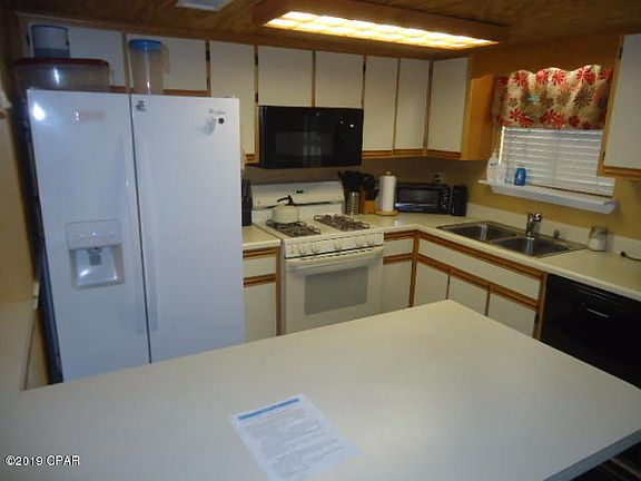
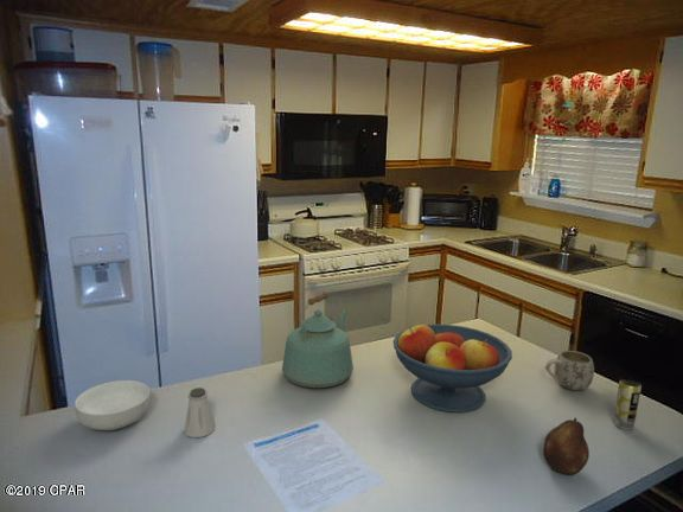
+ mug [544,350,595,391]
+ kettle [281,292,355,389]
+ saltshaker [183,386,216,439]
+ cereal bowl [74,379,152,431]
+ beverage can [612,377,643,430]
+ fruit [542,417,591,476]
+ fruit bowl [392,324,513,414]
